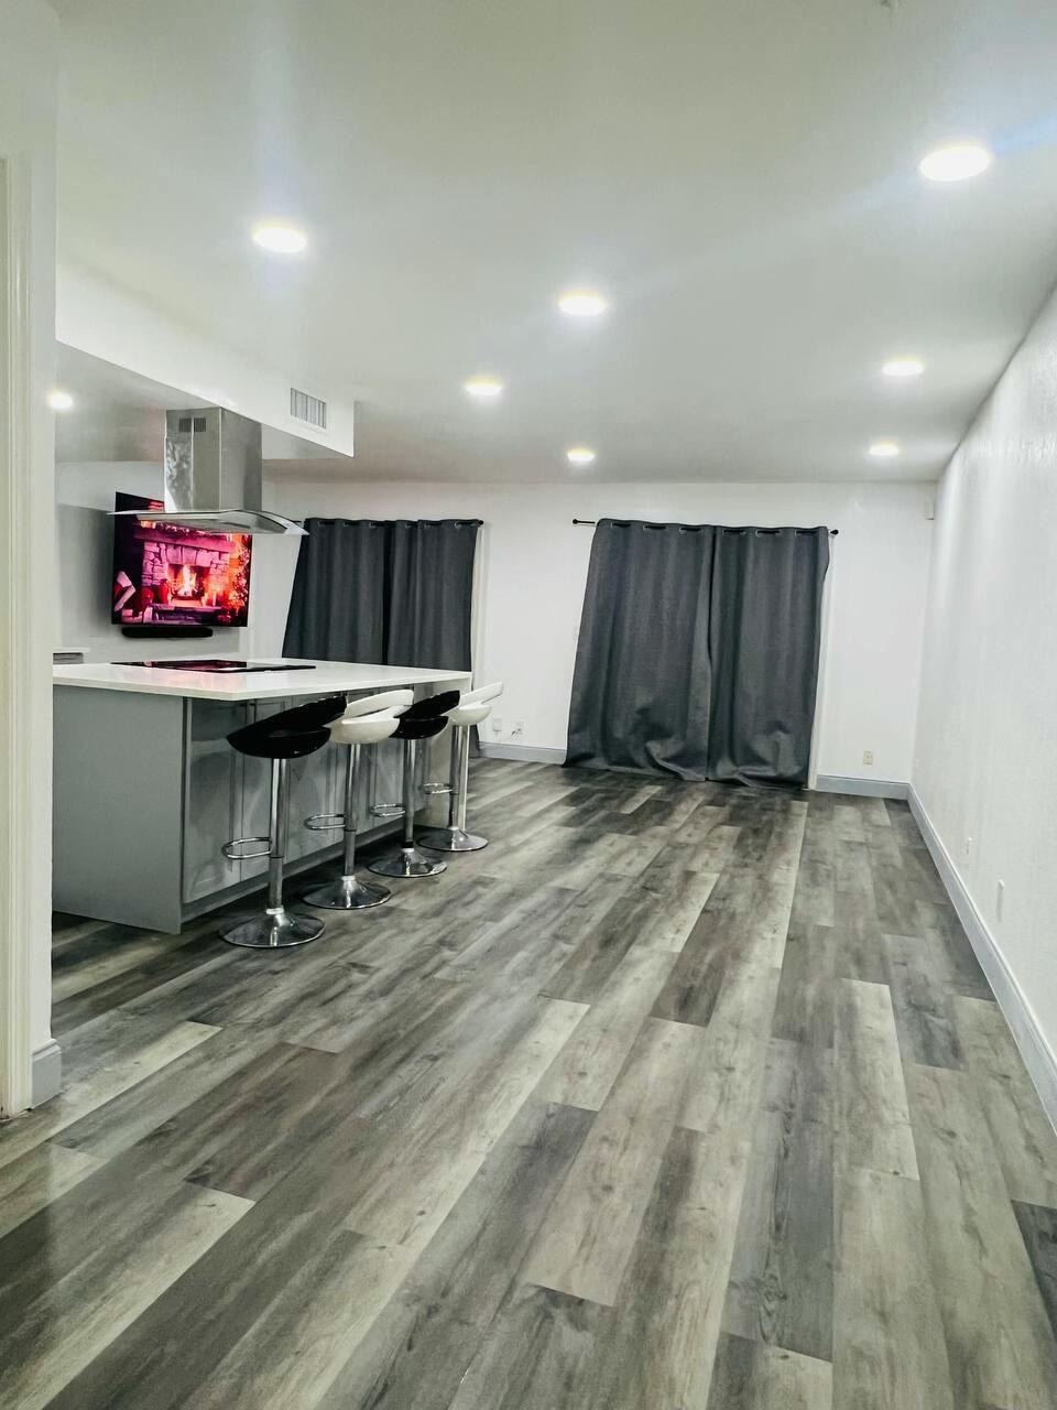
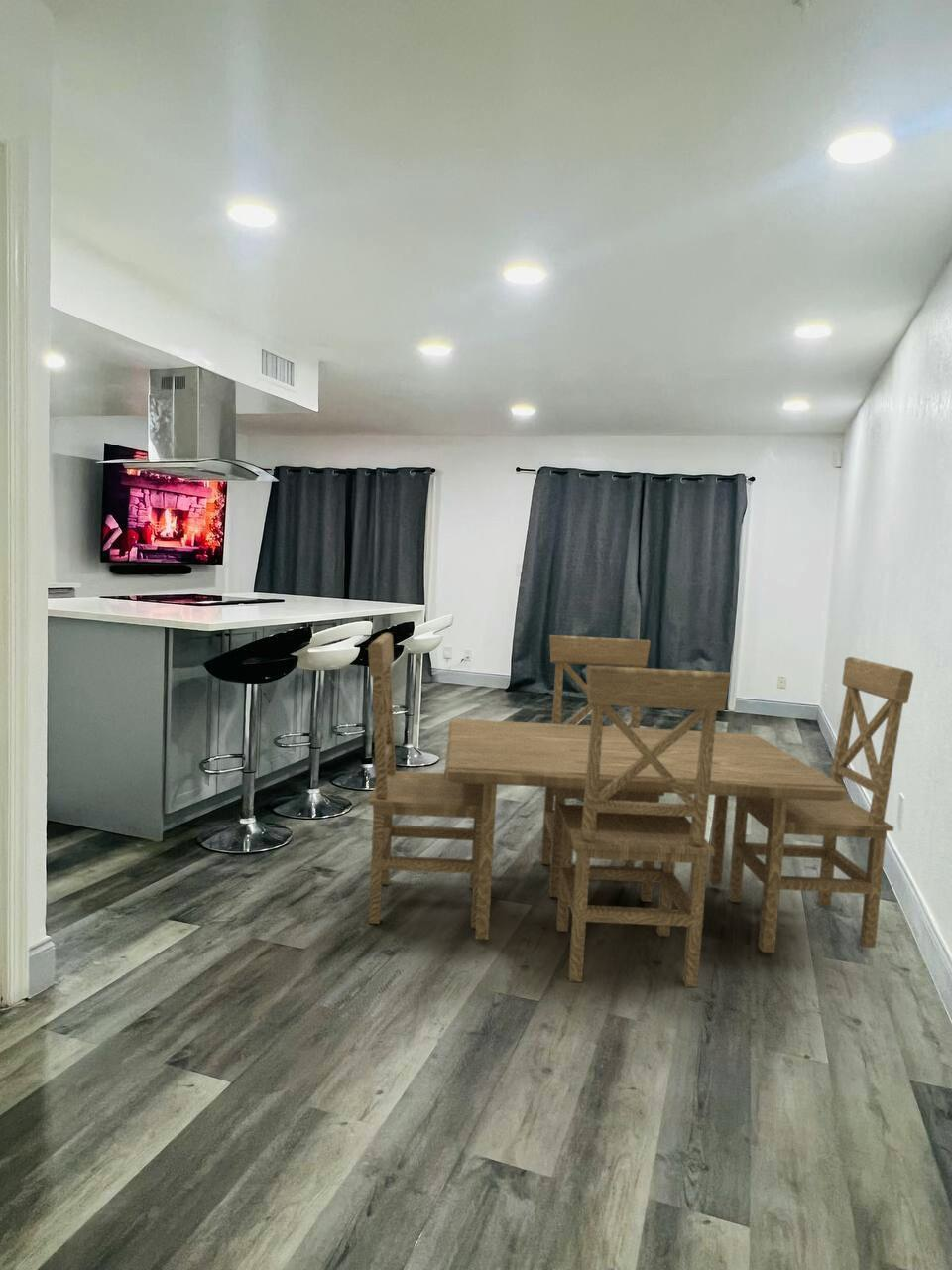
+ dining set [367,632,914,988]
